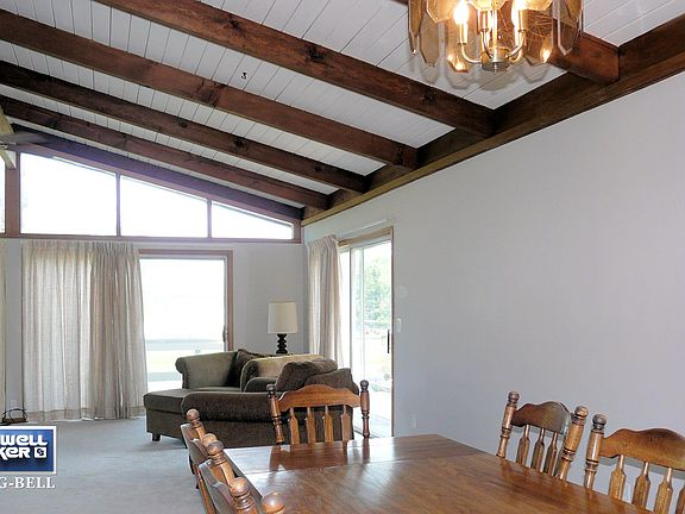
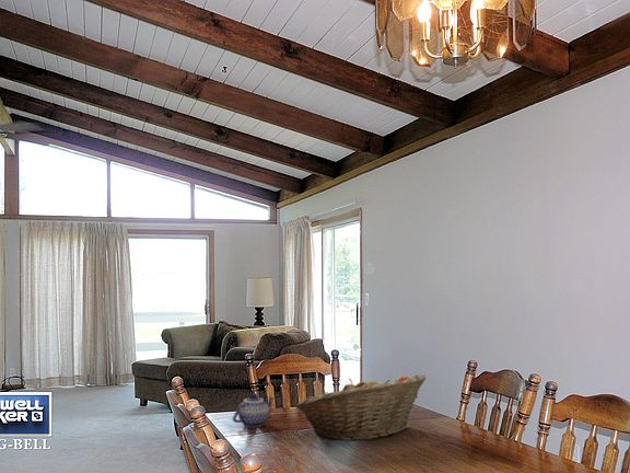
+ fruit basket [295,373,428,442]
+ teapot [232,392,275,428]
